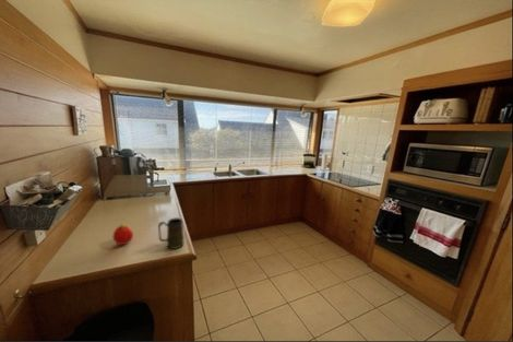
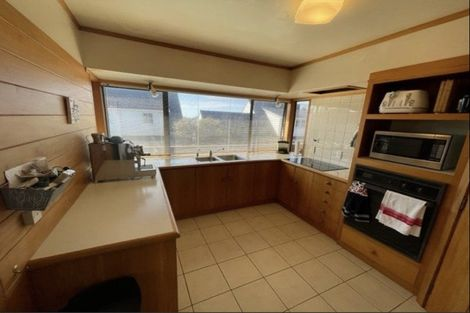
- fruit [112,223,134,246]
- mug [157,216,186,250]
